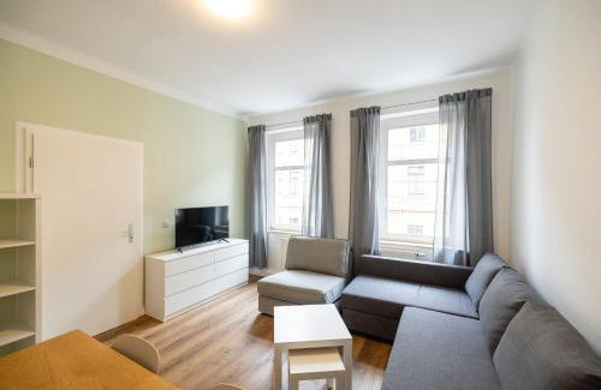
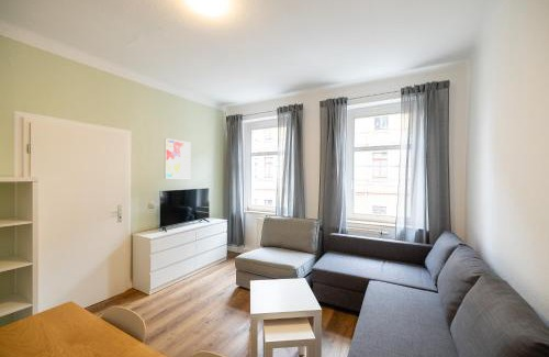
+ wall art [164,137,192,179]
